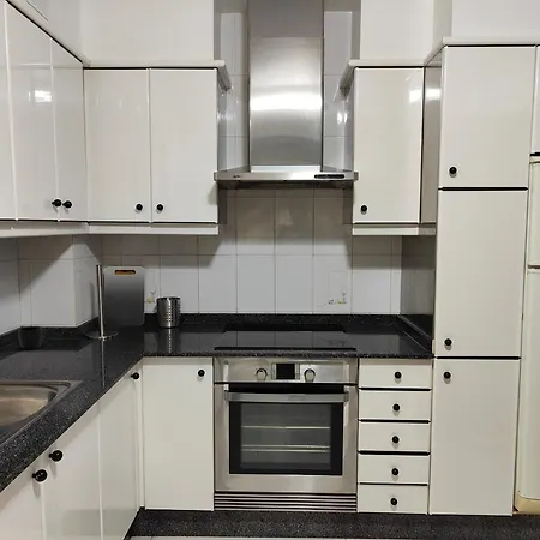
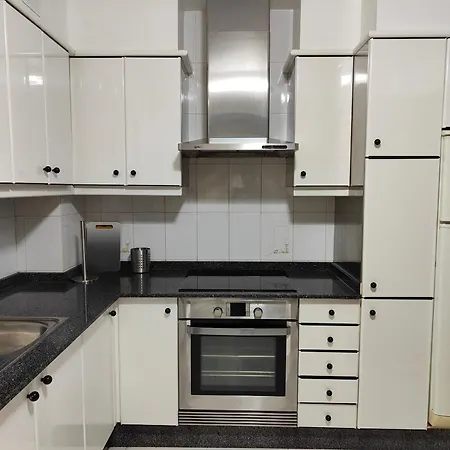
- mug [18,325,49,350]
